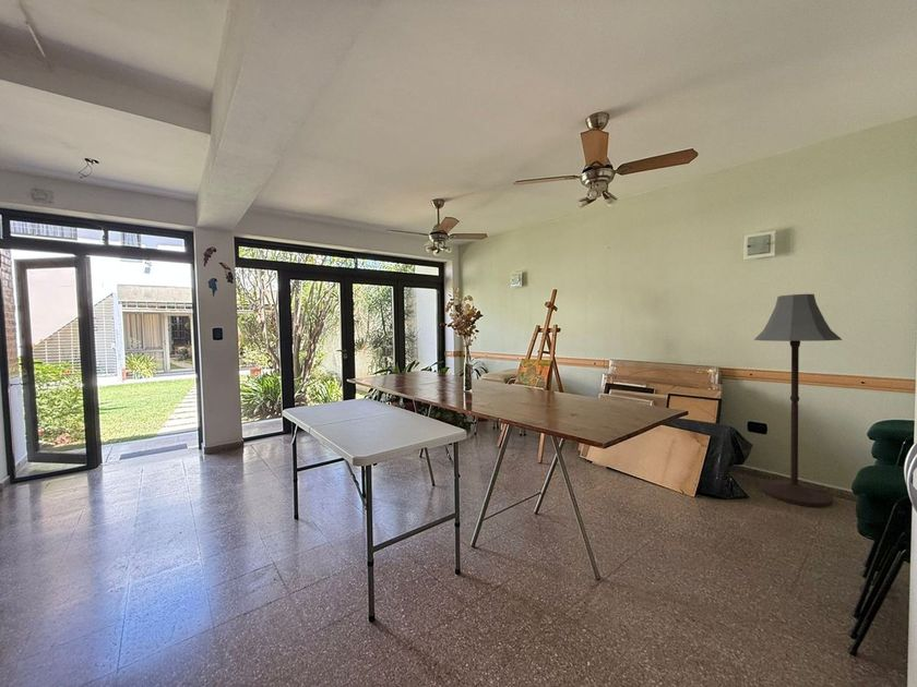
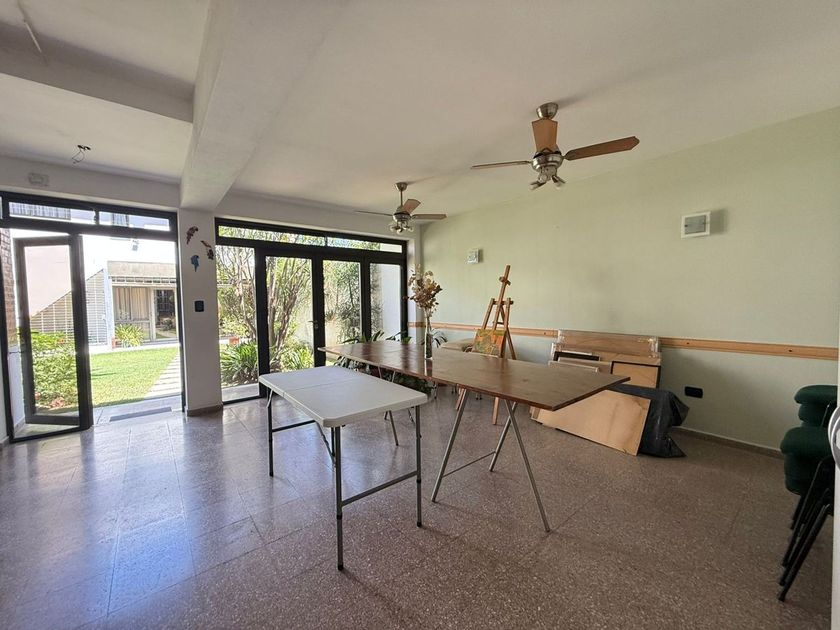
- floor lamp [753,293,843,508]
